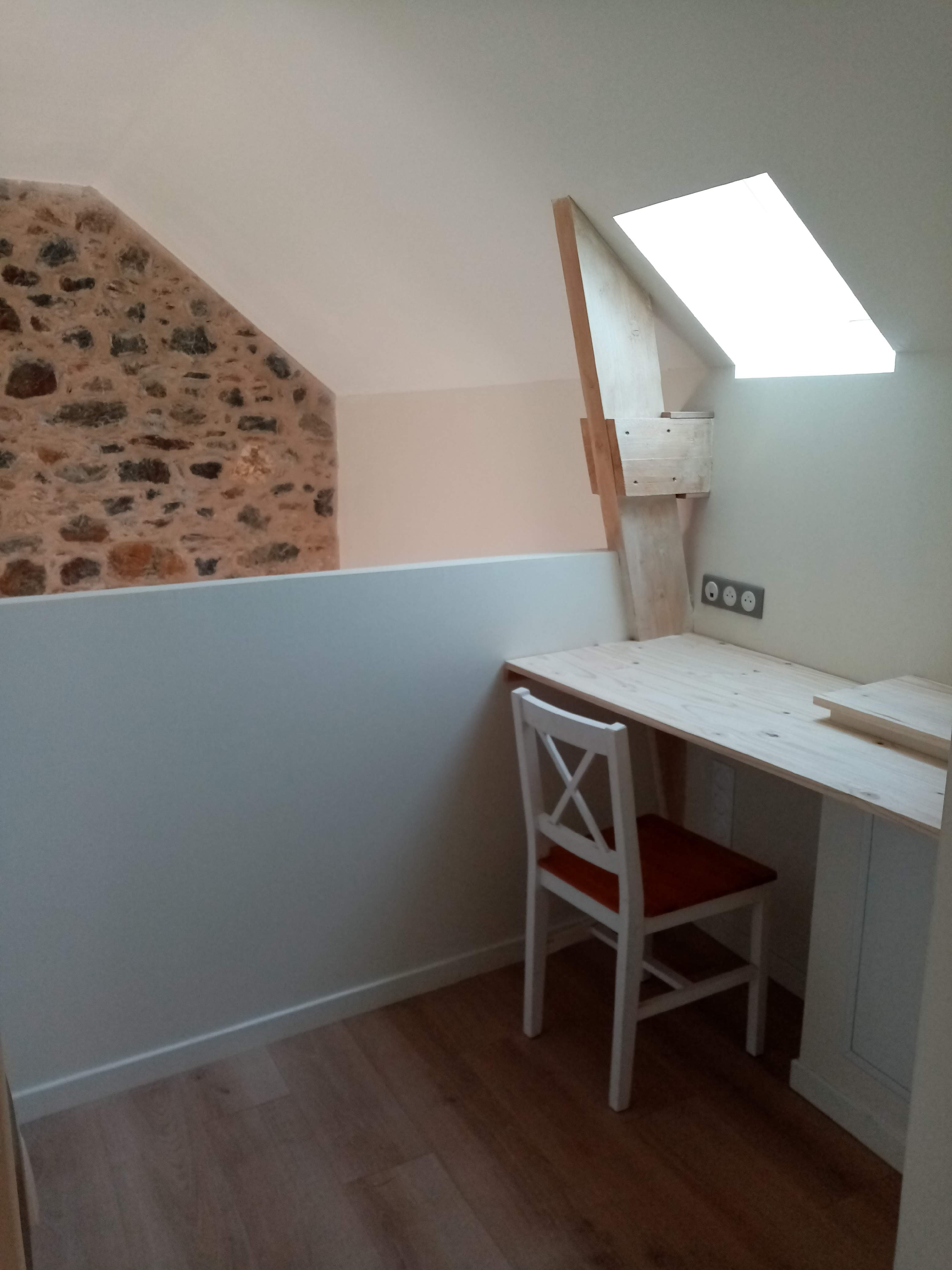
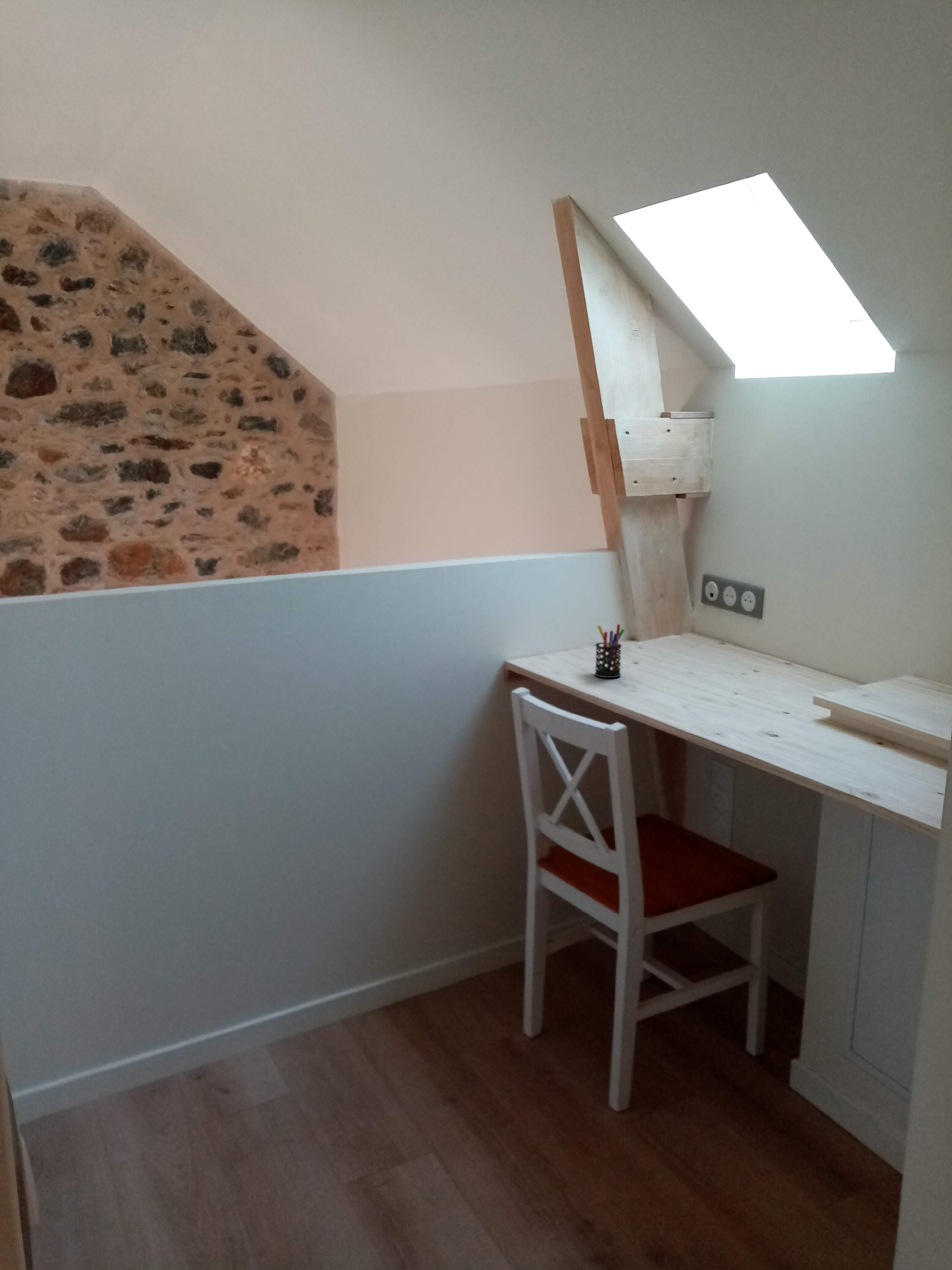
+ pen holder [594,624,625,678]
